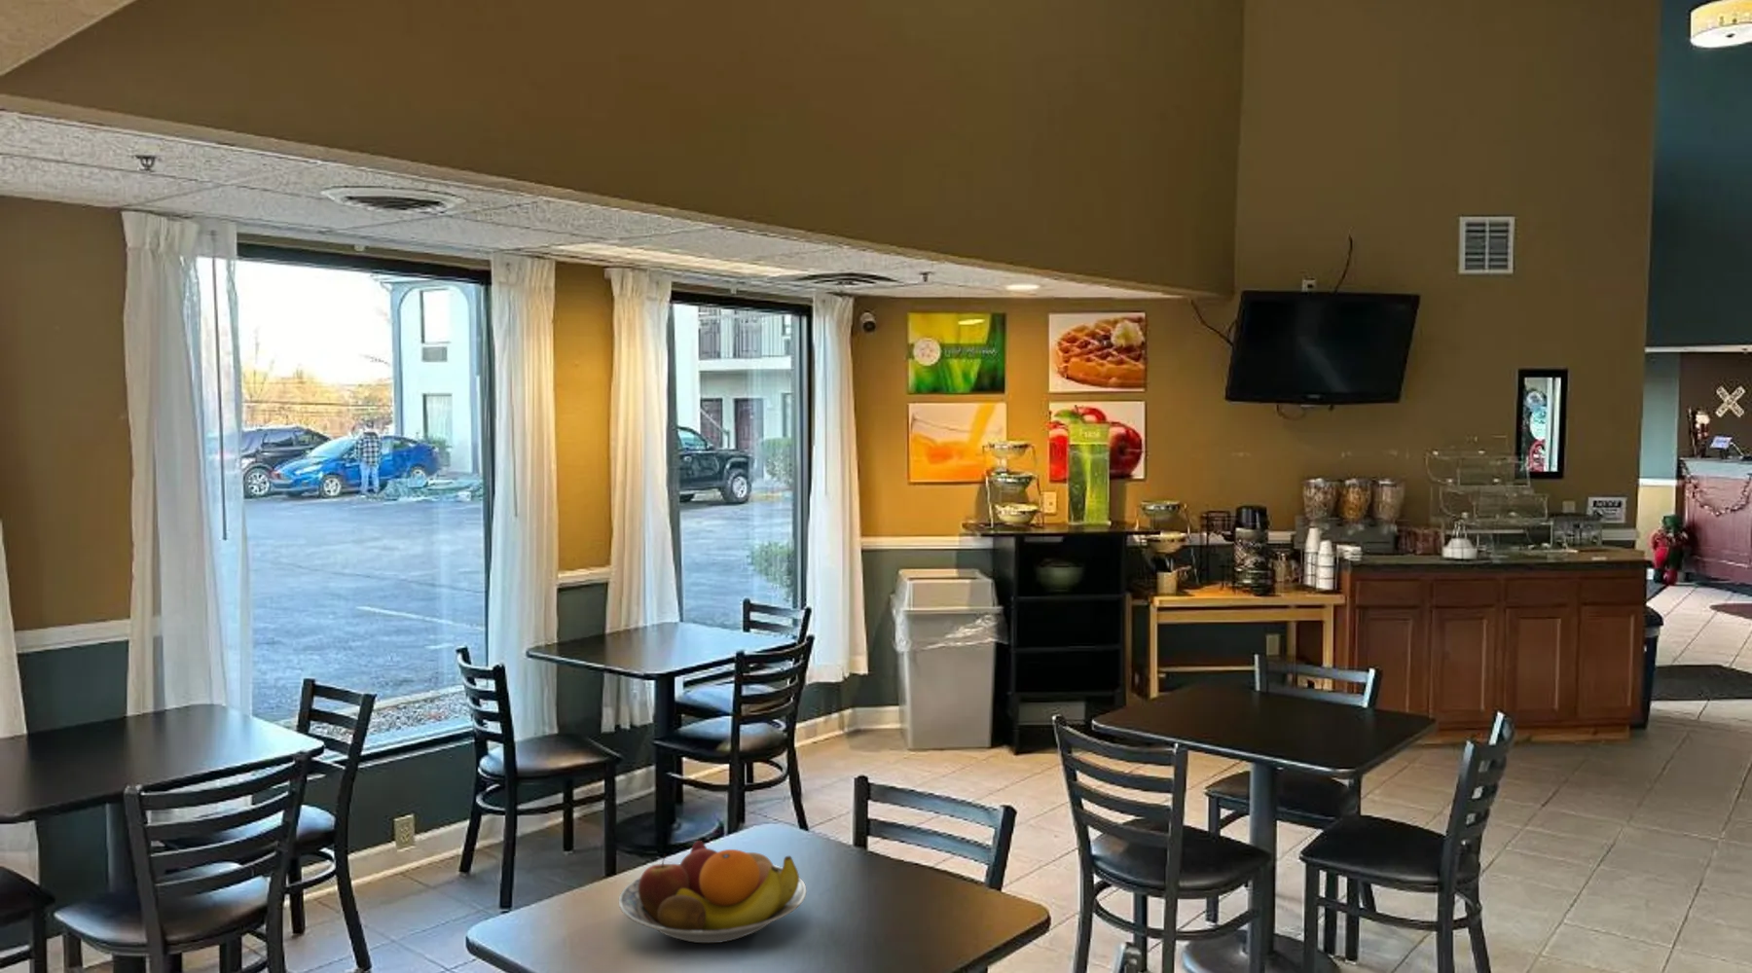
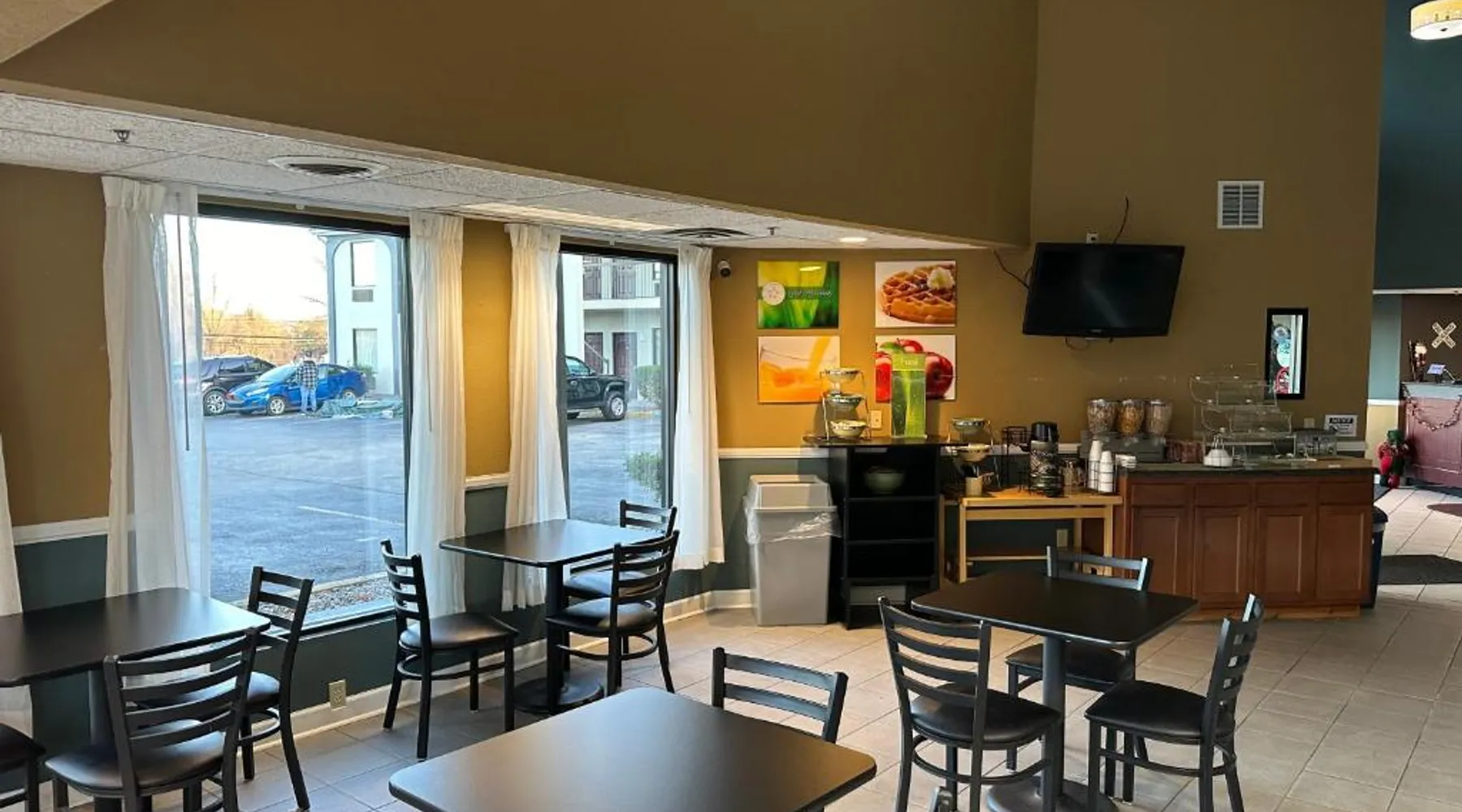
- fruit bowl [618,840,806,944]
